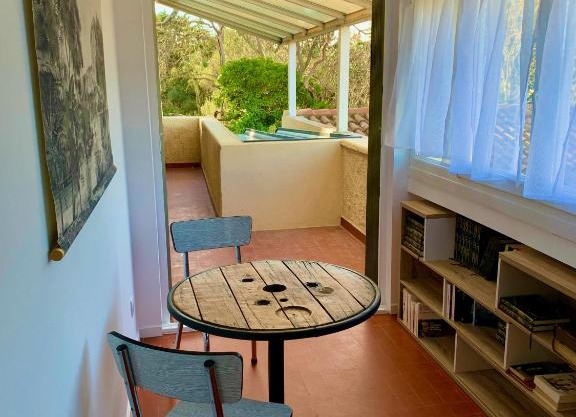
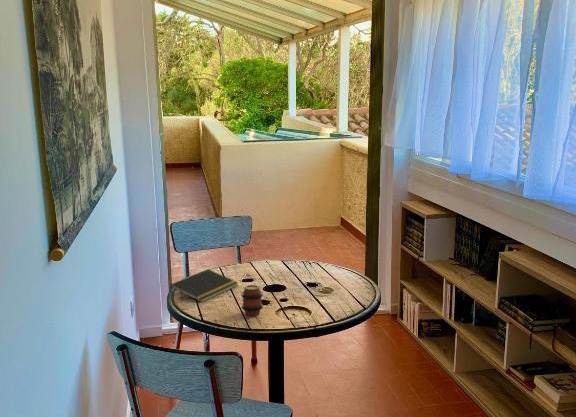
+ notepad [169,268,239,303]
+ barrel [240,284,264,317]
